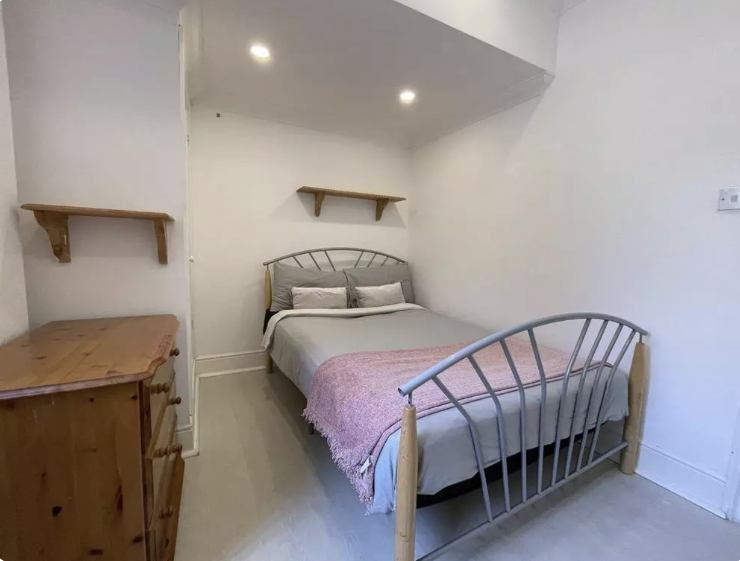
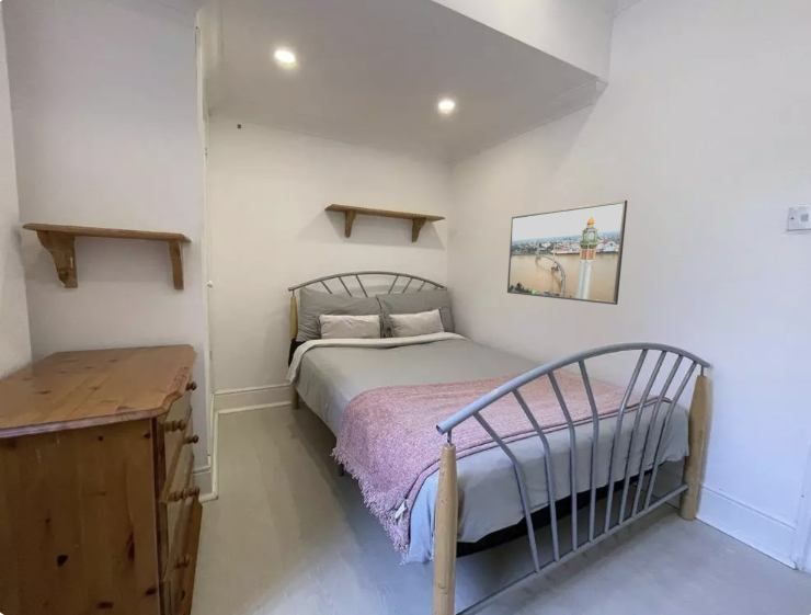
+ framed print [506,200,628,306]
